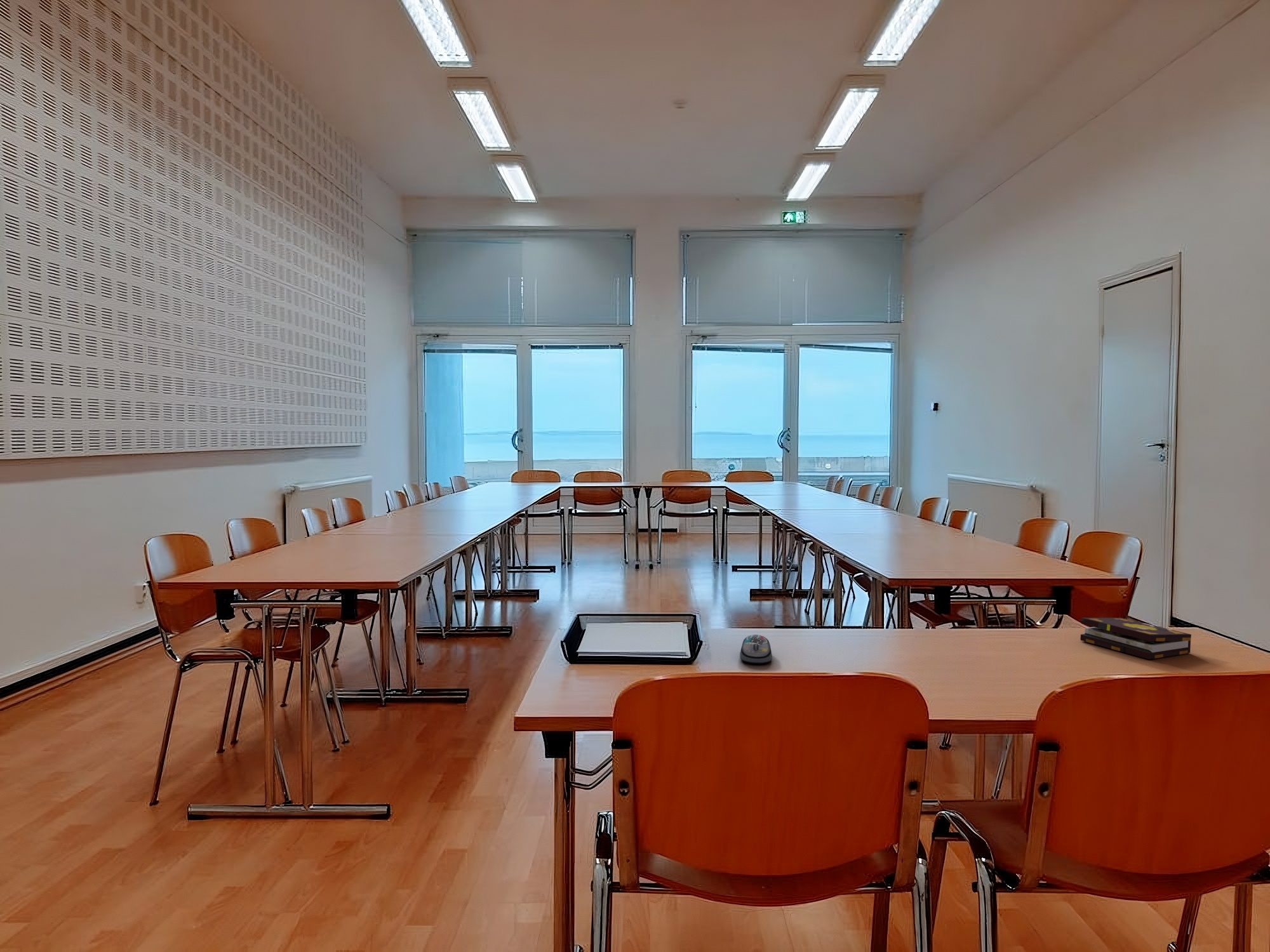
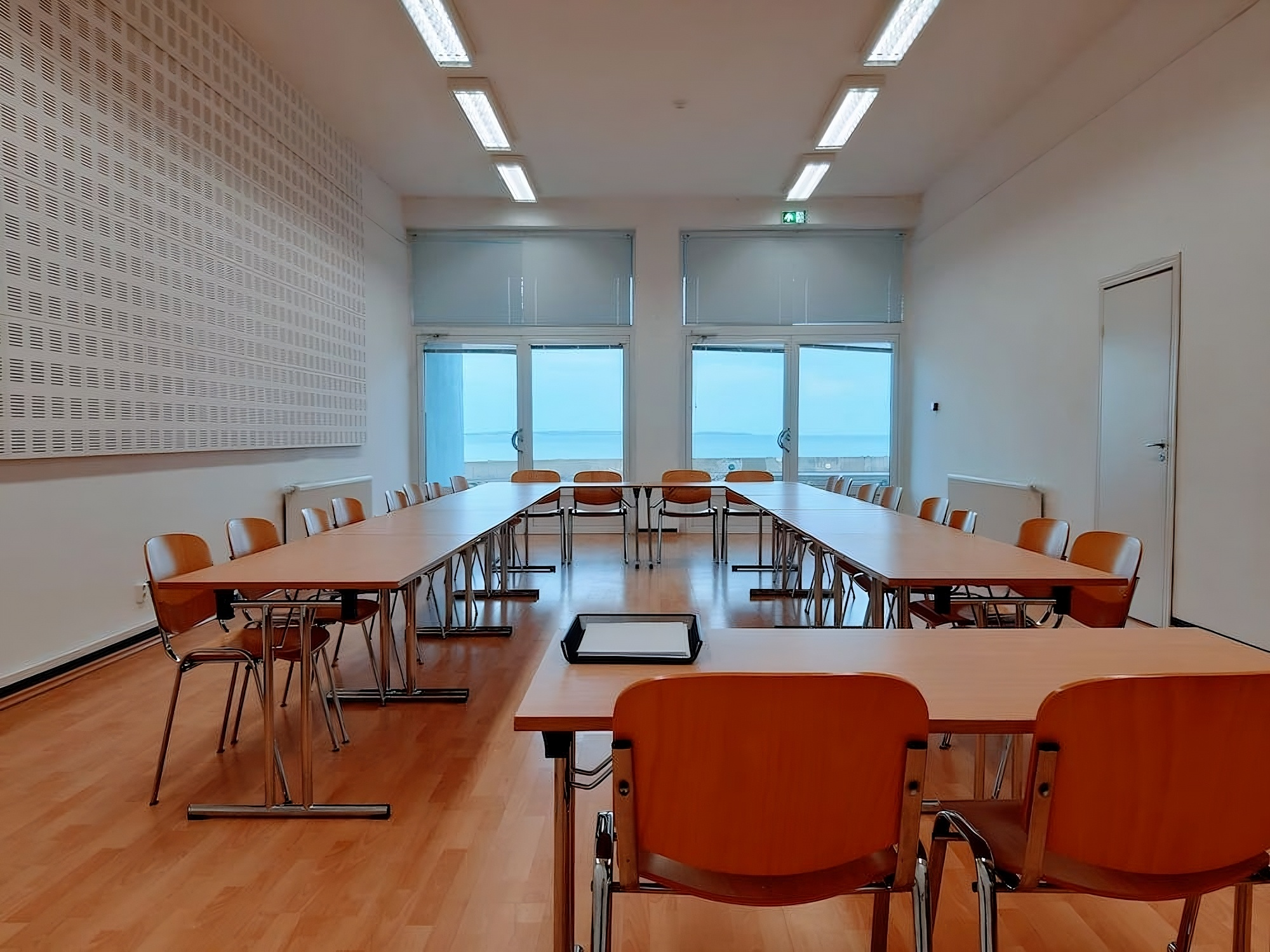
- book [1080,617,1192,660]
- computer mouse [739,634,773,664]
